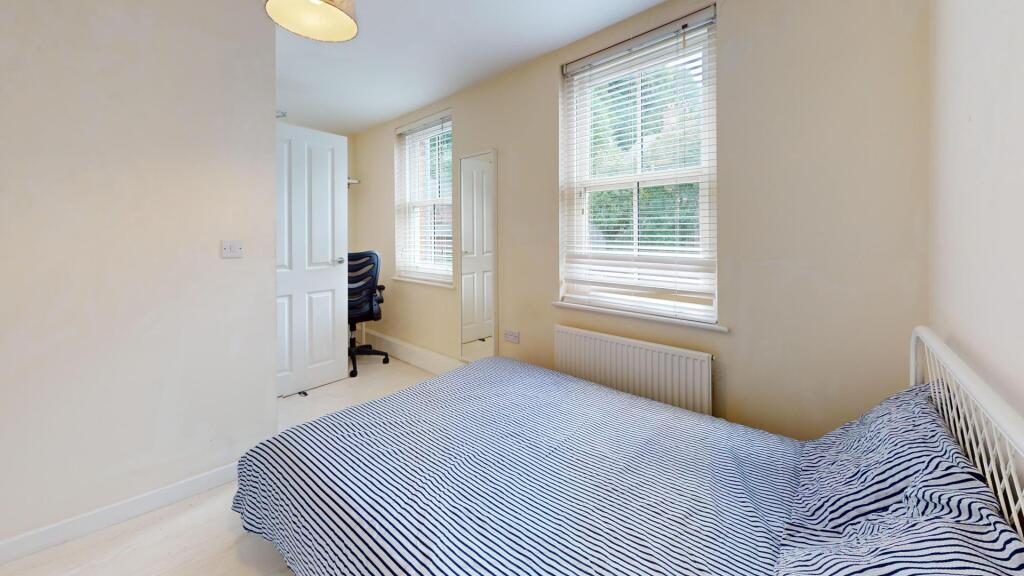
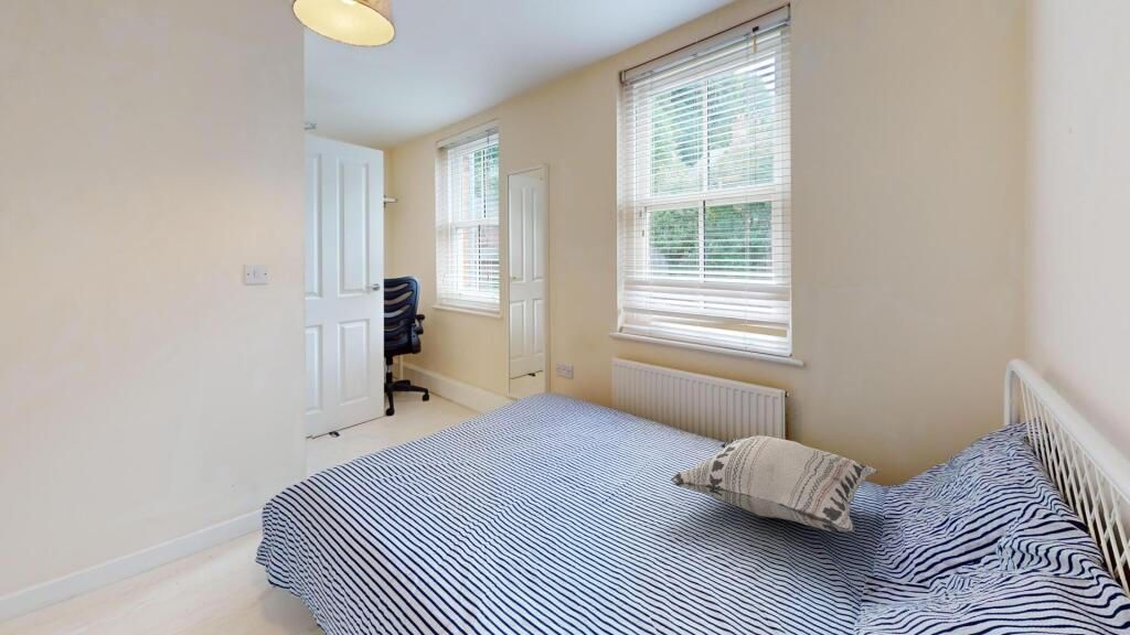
+ decorative pillow [670,434,880,532]
